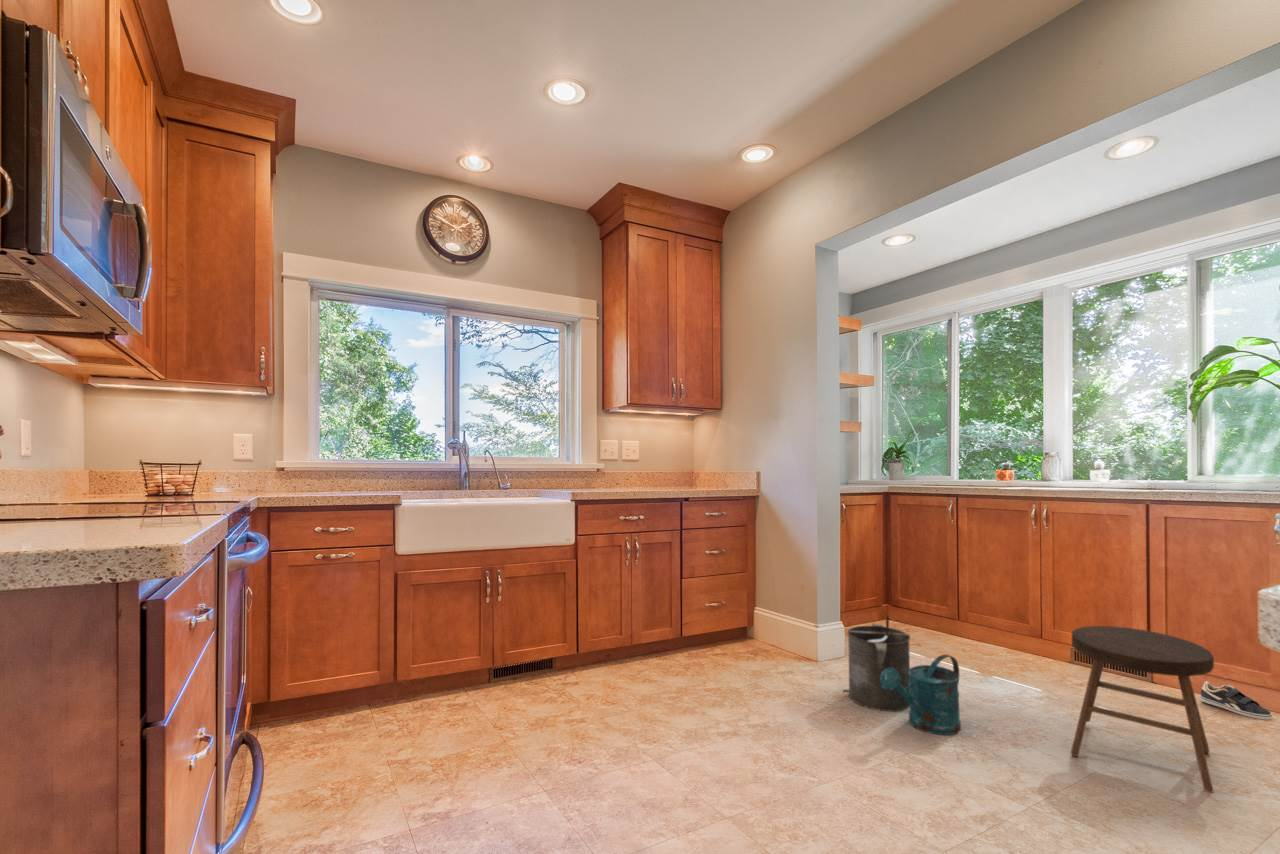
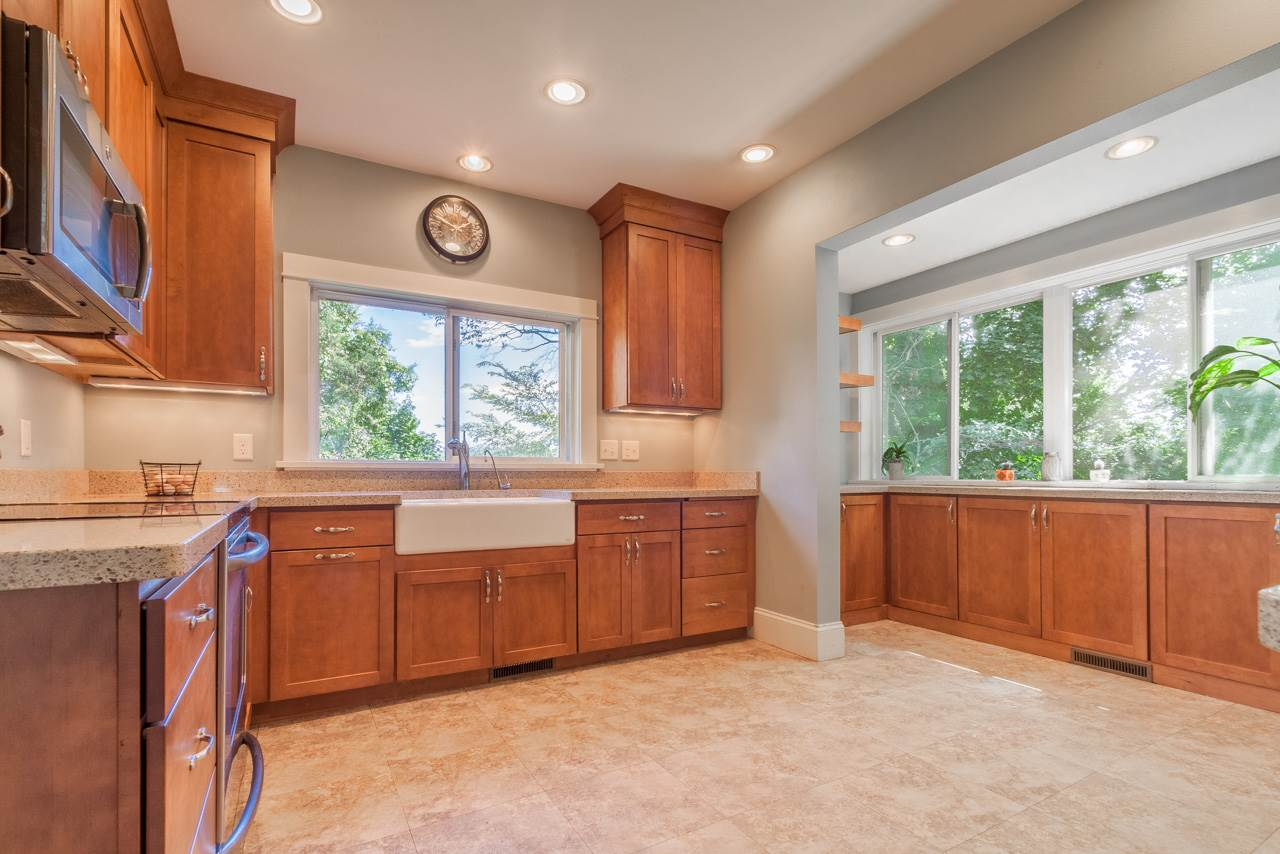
- bucket [842,615,911,712]
- stool [1070,625,1215,794]
- sneaker [1200,680,1273,721]
- watering can [880,653,962,736]
